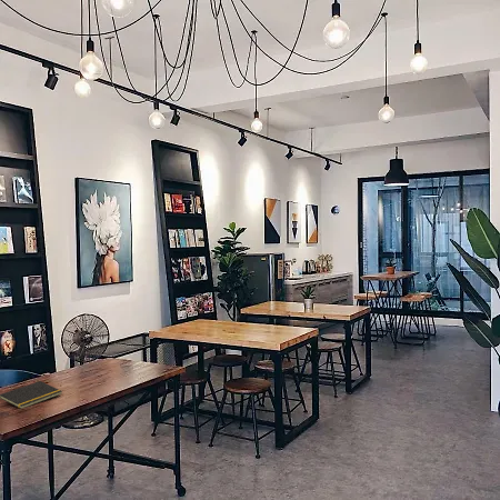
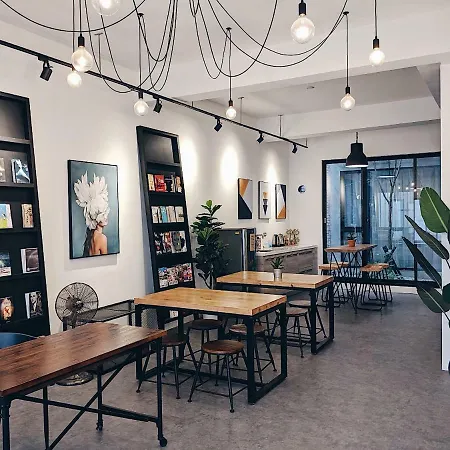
- notepad [0,380,63,409]
